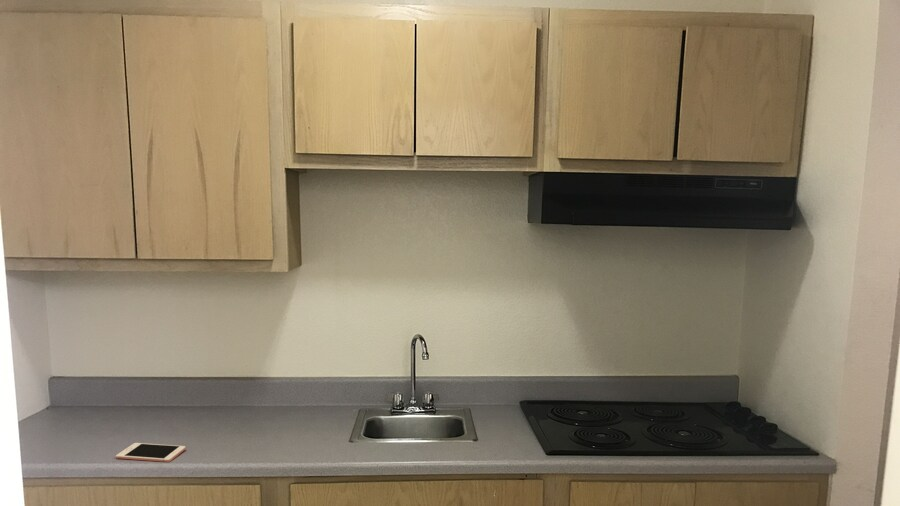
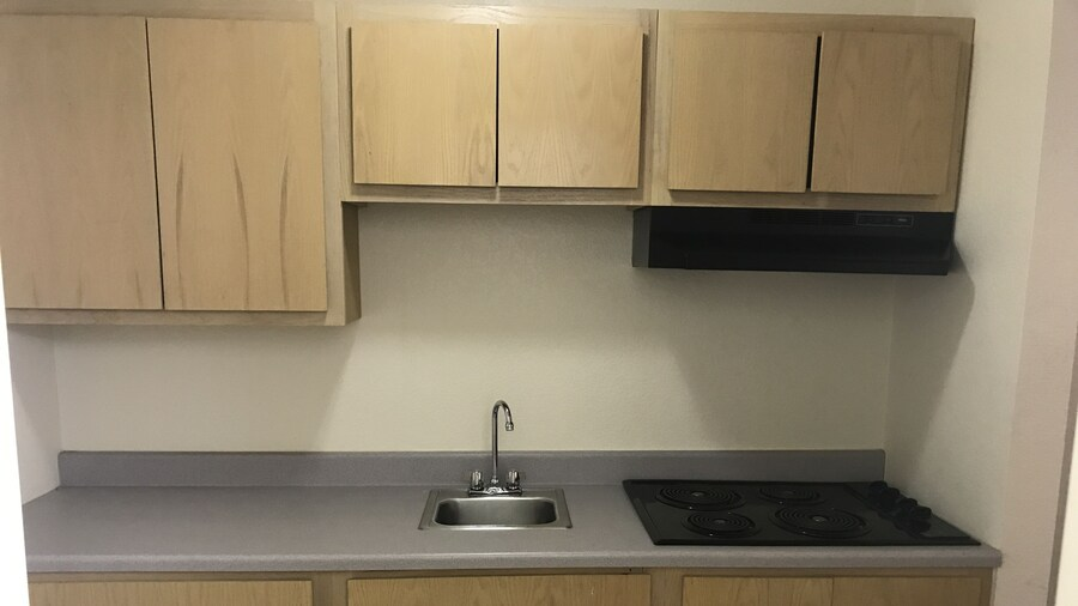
- cell phone [115,442,186,463]
